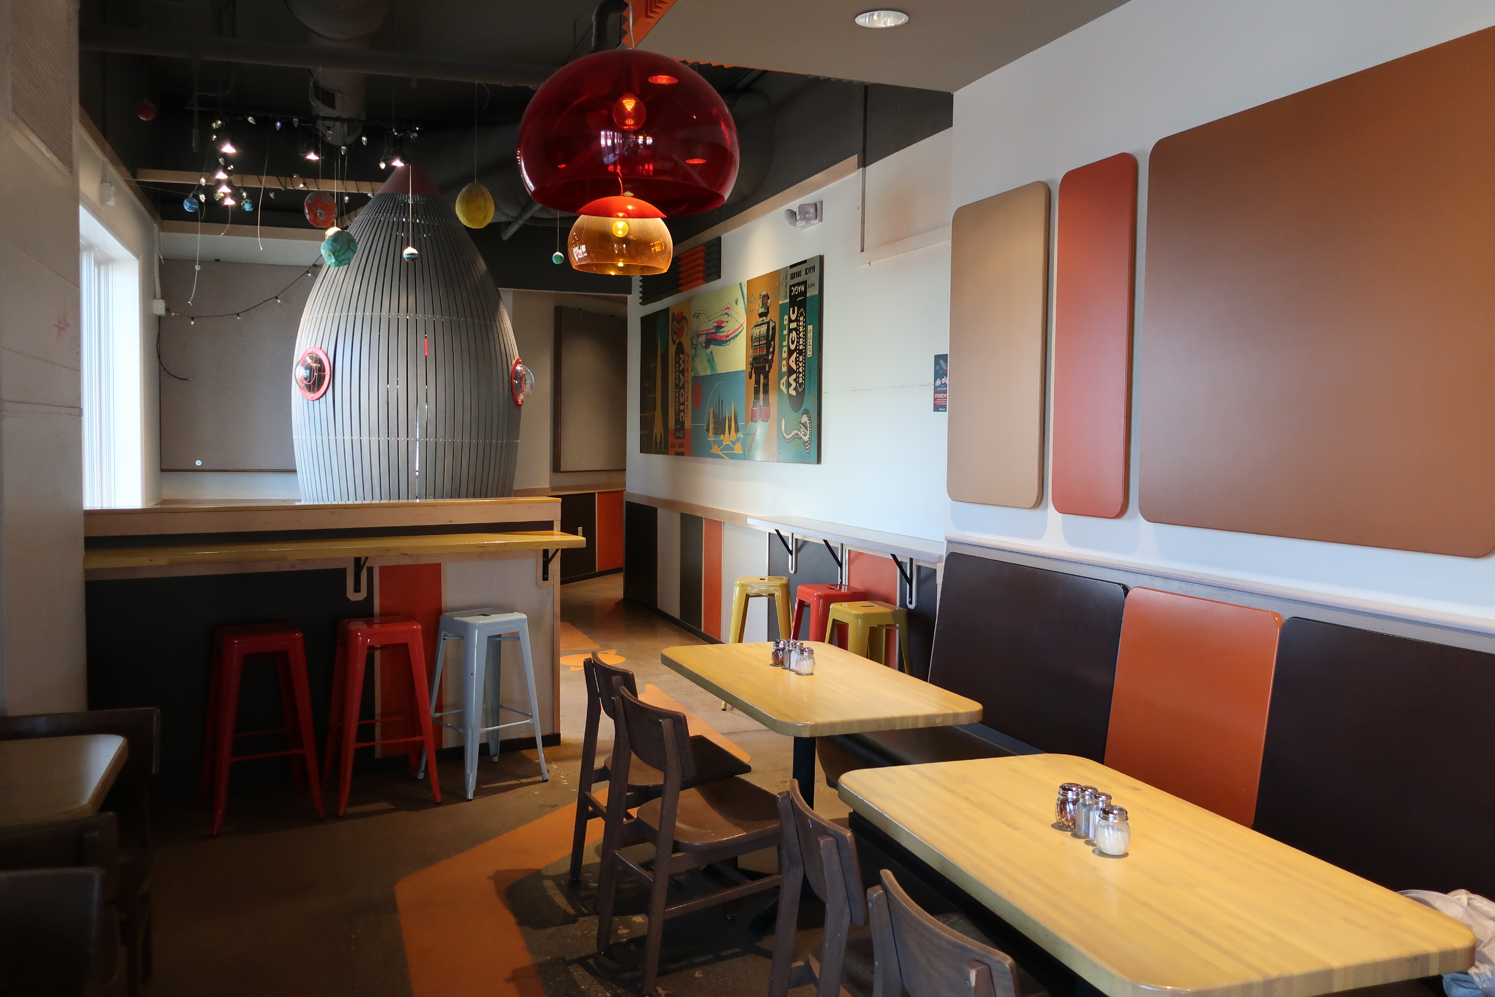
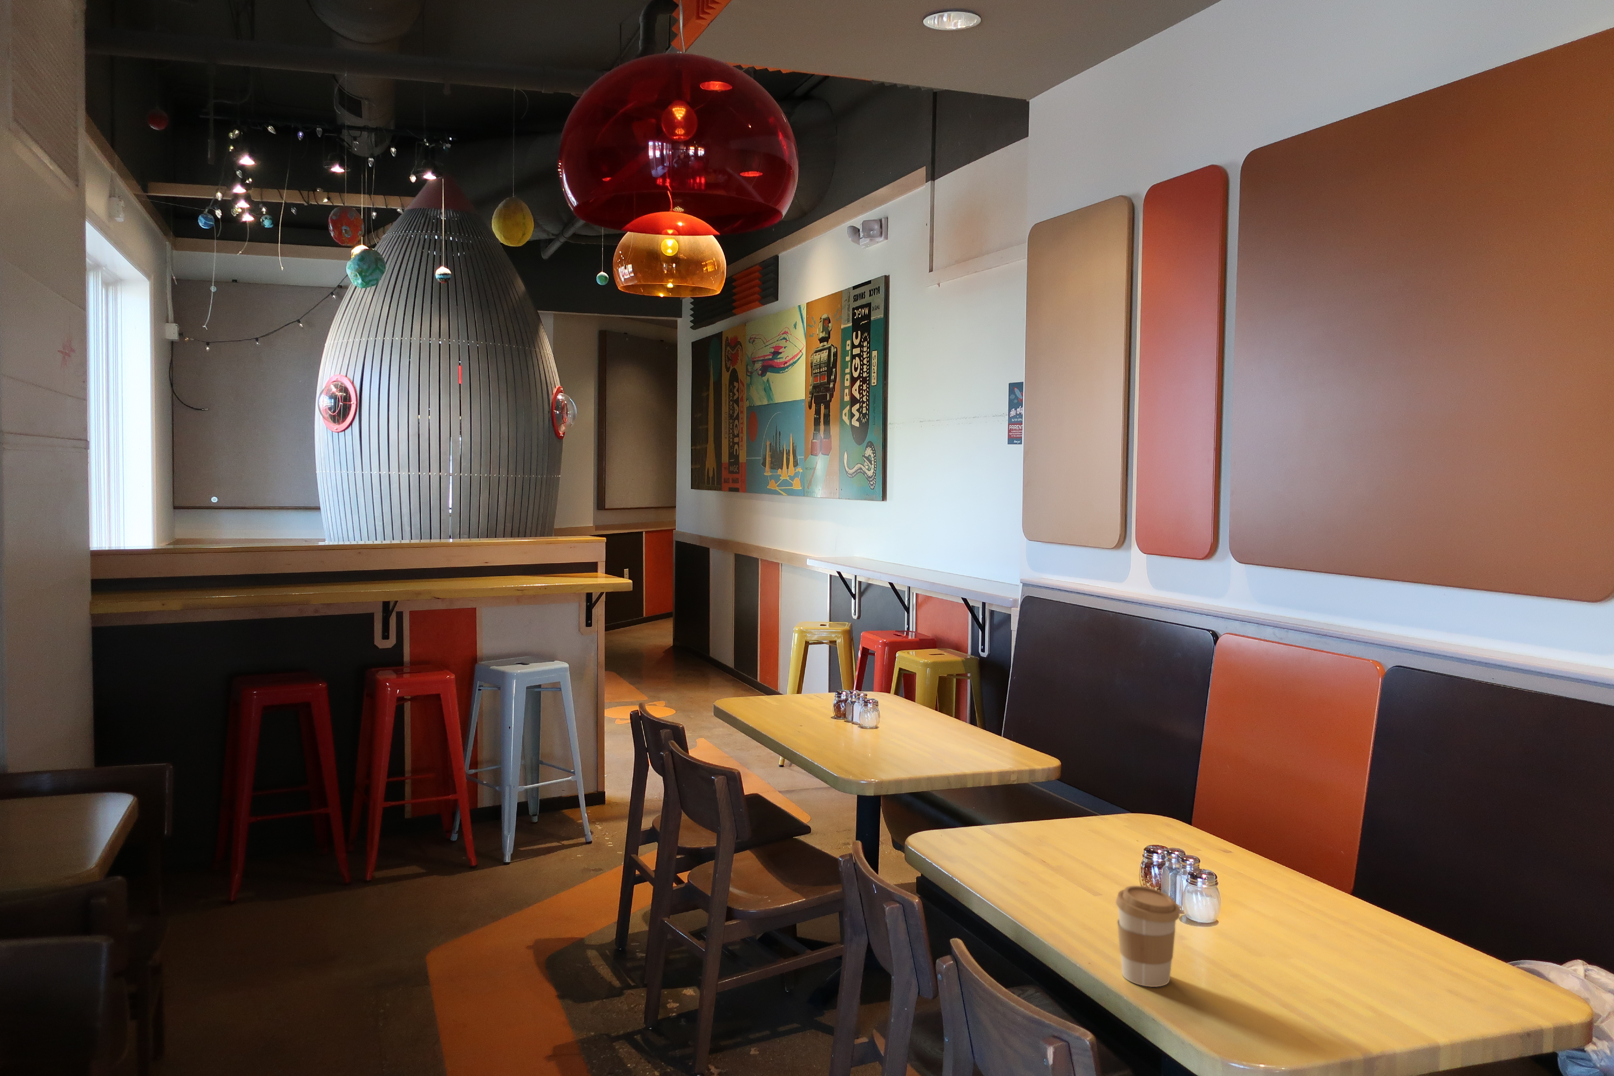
+ coffee cup [1116,885,1180,987]
